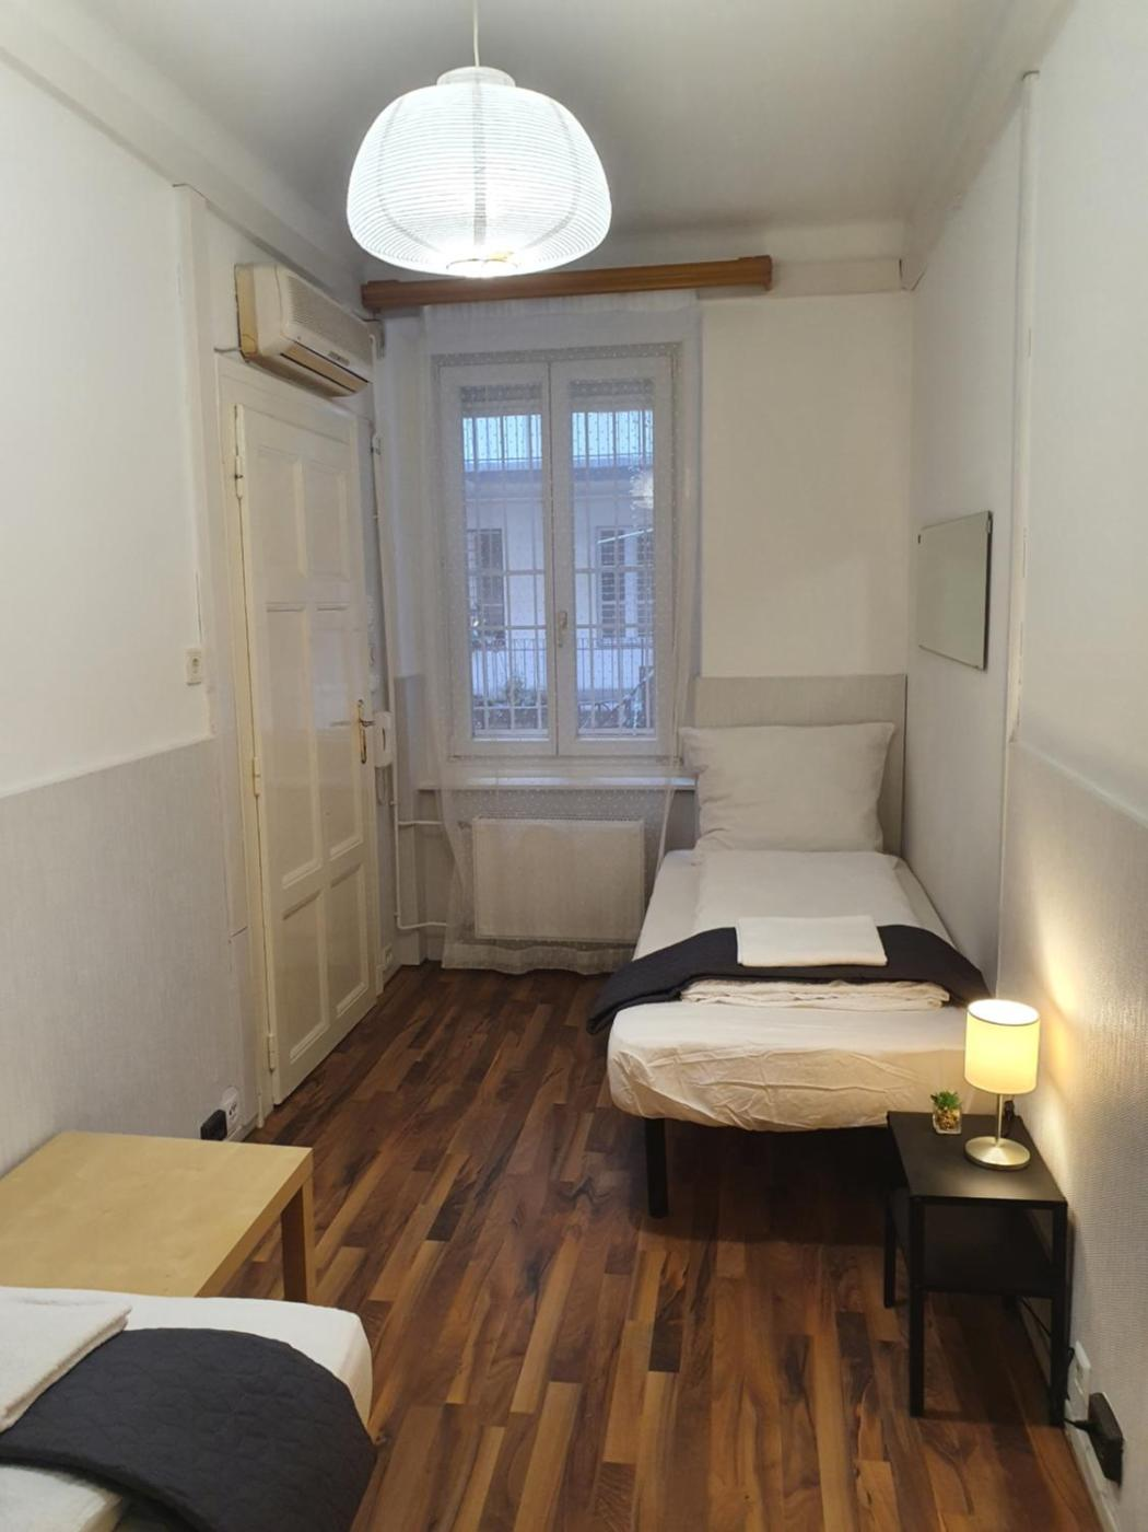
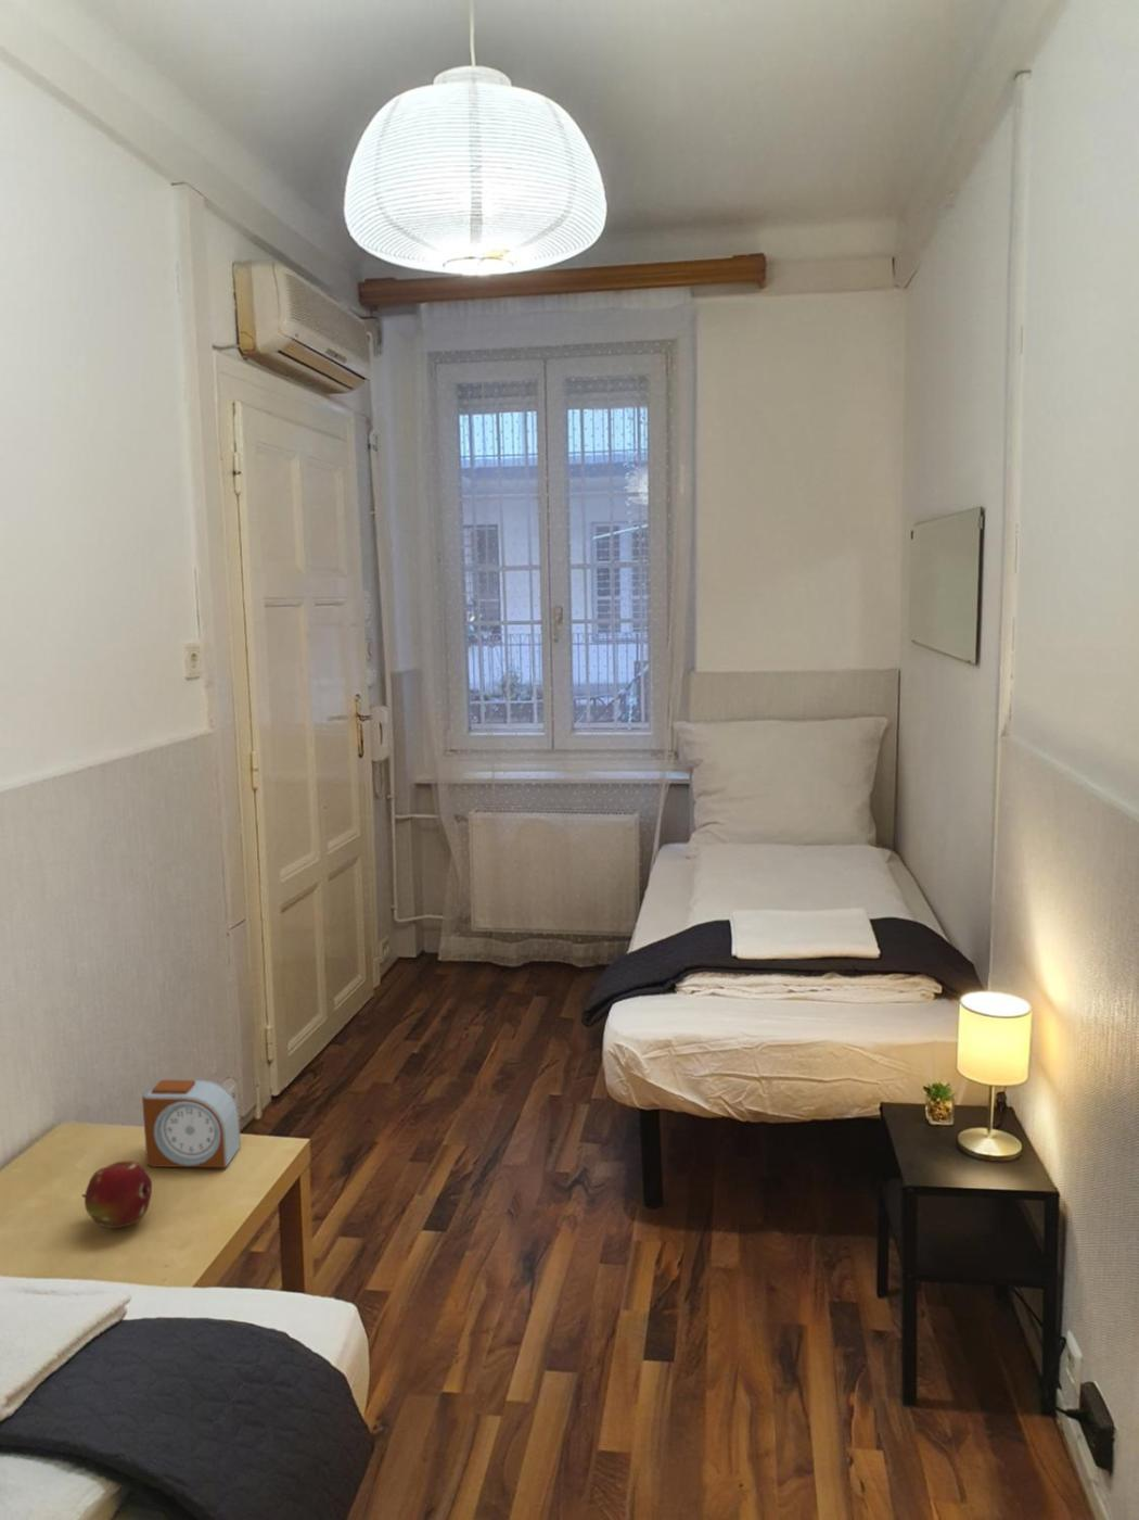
+ alarm clock [141,1078,242,1168]
+ fruit [80,1160,153,1229]
